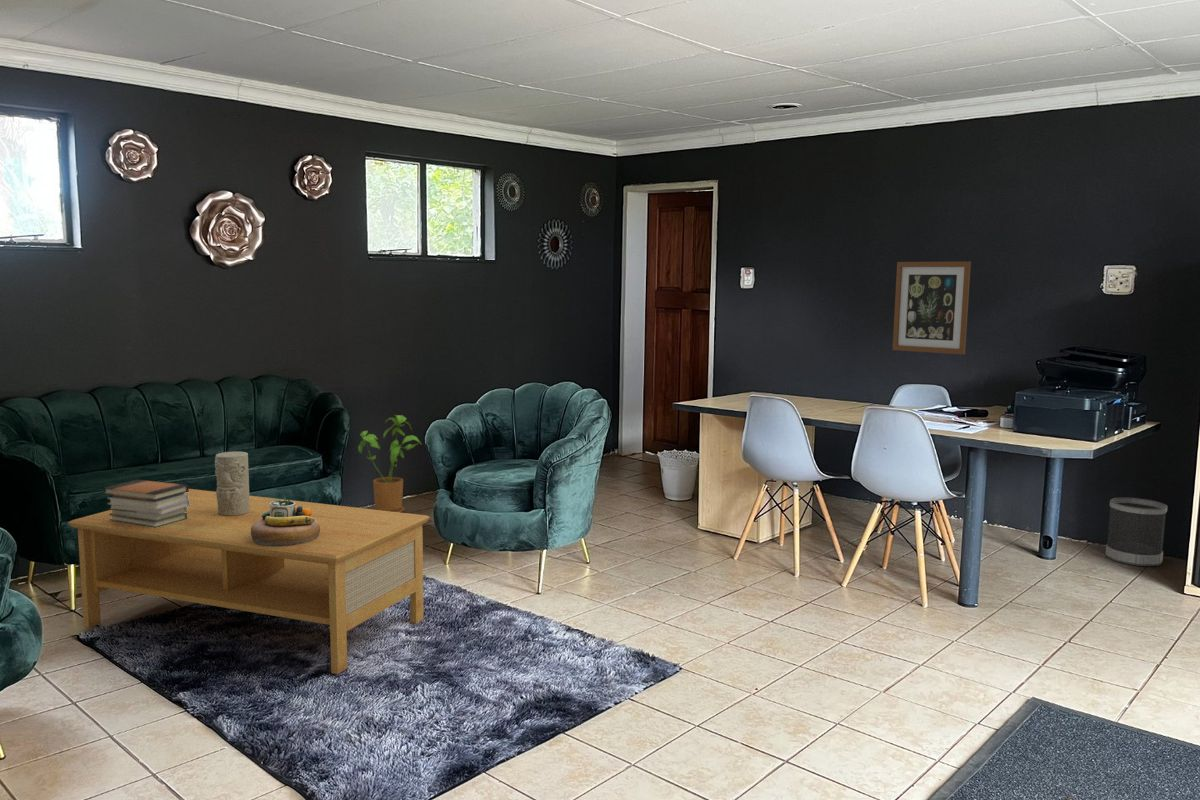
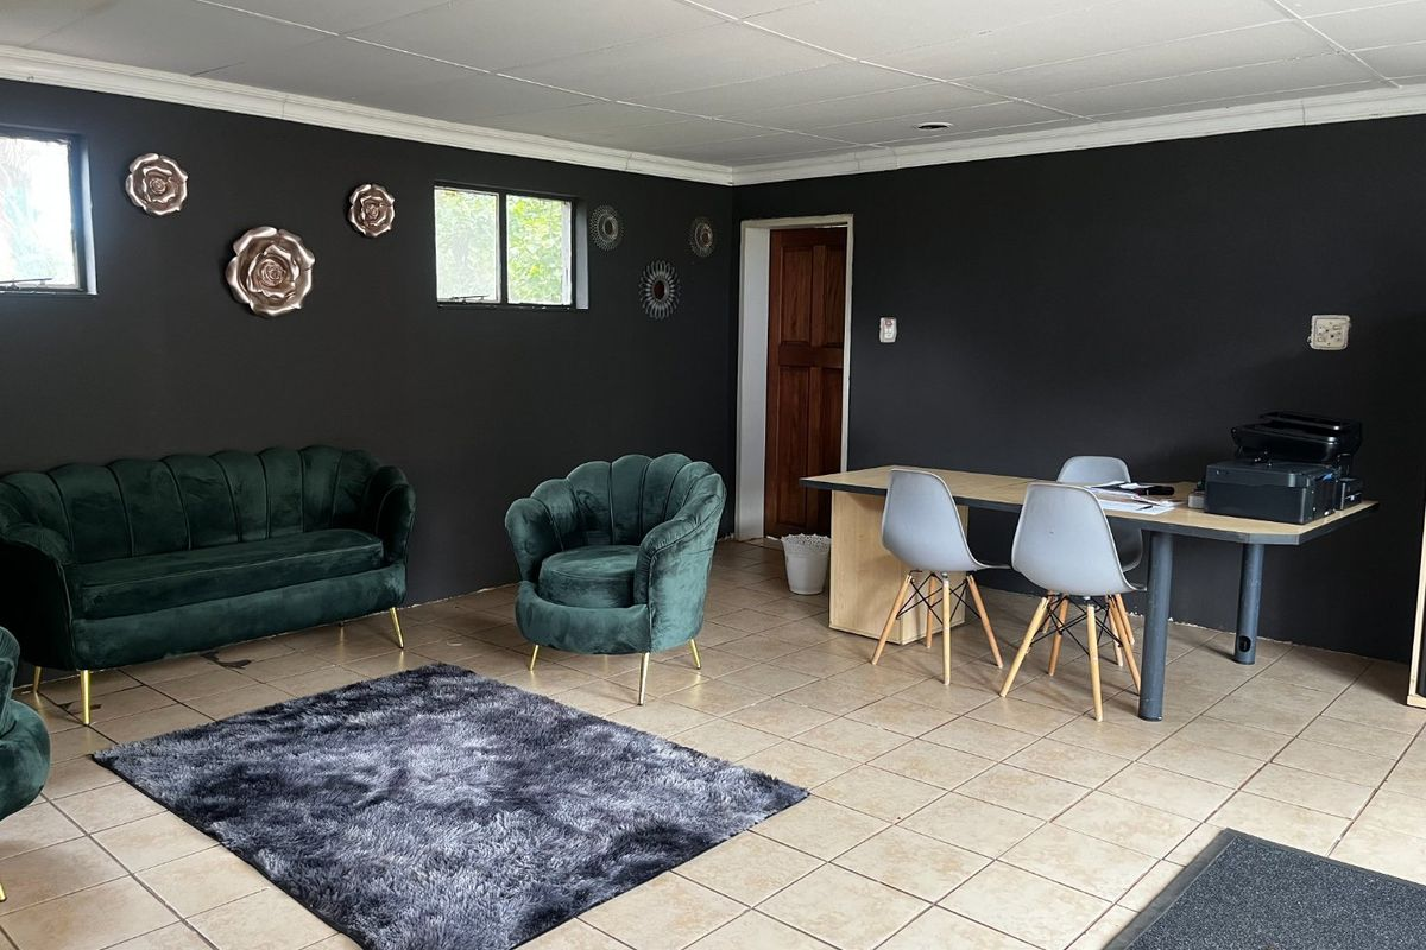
- house plant [357,414,422,513]
- decorative vase [214,451,250,516]
- decorative bowl [251,496,320,546]
- book stack [102,479,190,528]
- coffee table [67,488,431,675]
- wastebasket [1104,497,1169,567]
- wall art [892,261,972,355]
